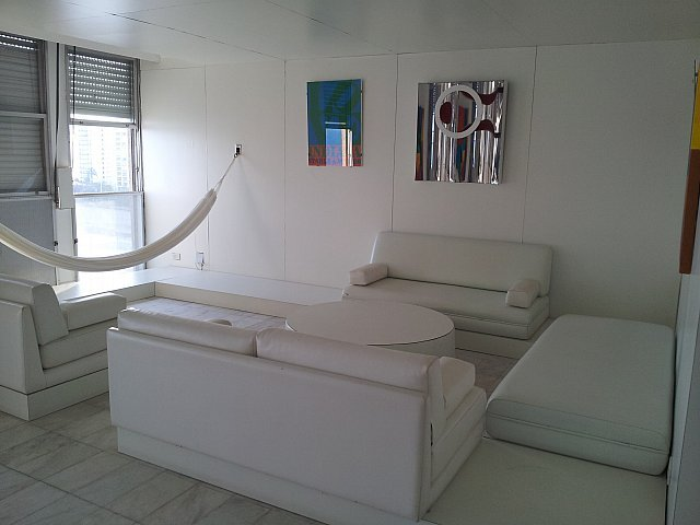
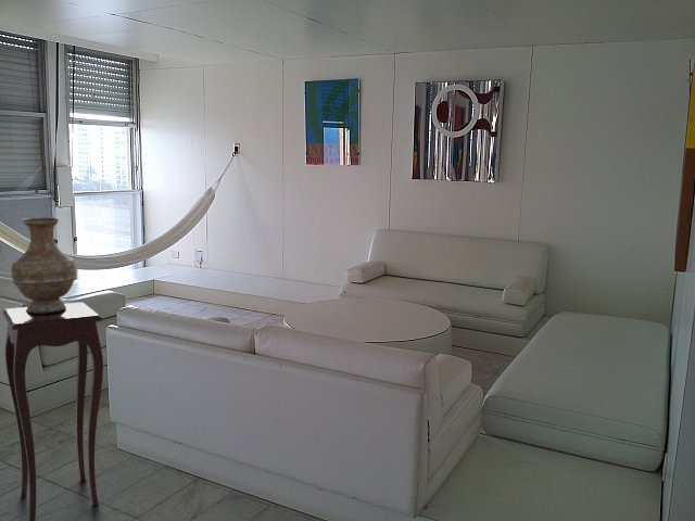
+ vase [11,216,77,314]
+ side table [1,301,104,521]
